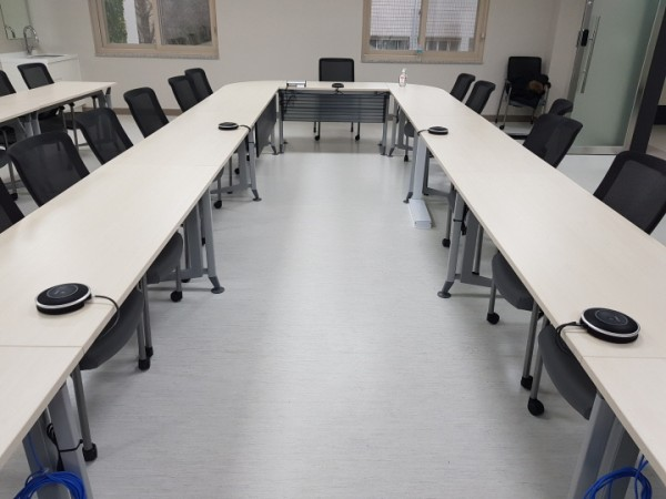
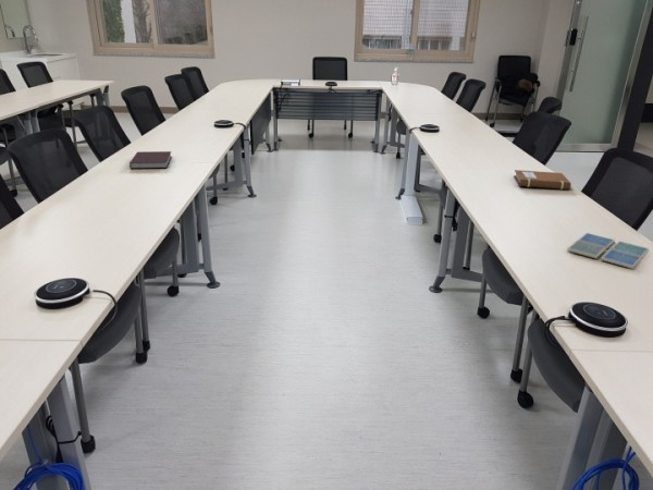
+ drink coaster [566,232,650,270]
+ notebook [128,150,173,170]
+ notebook [513,169,572,191]
